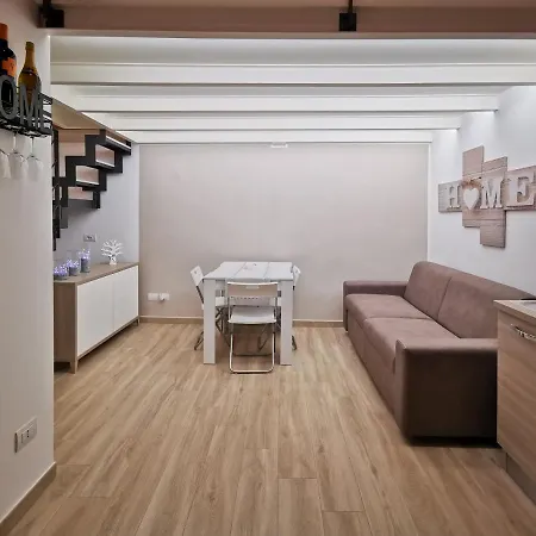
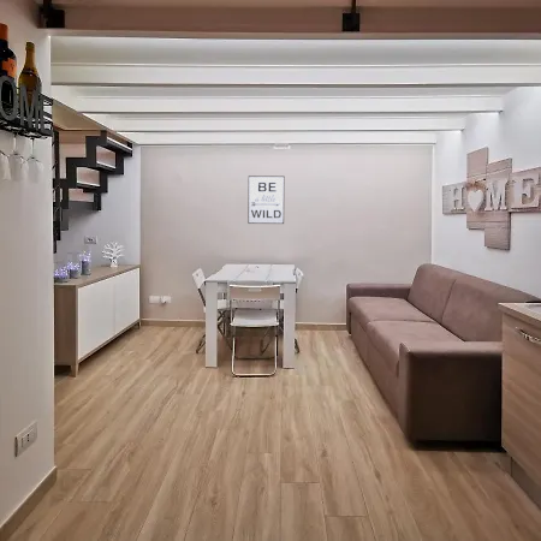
+ wall art [246,174,286,225]
